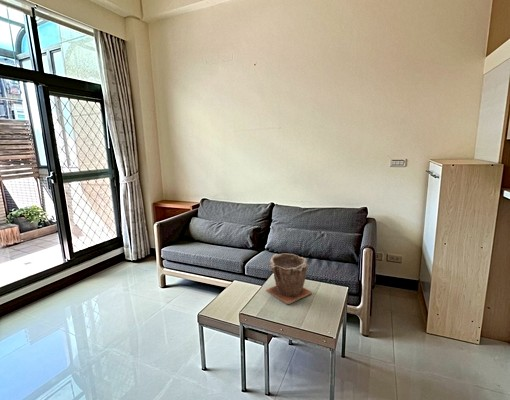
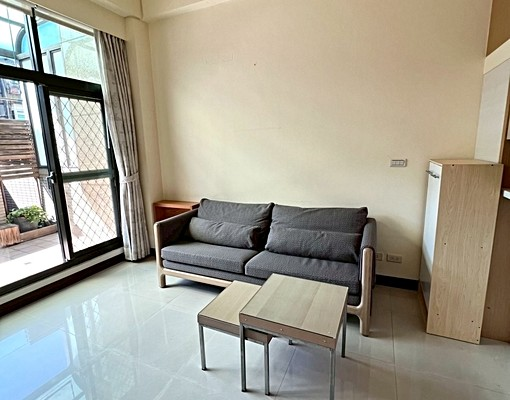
- plant pot [265,252,313,305]
